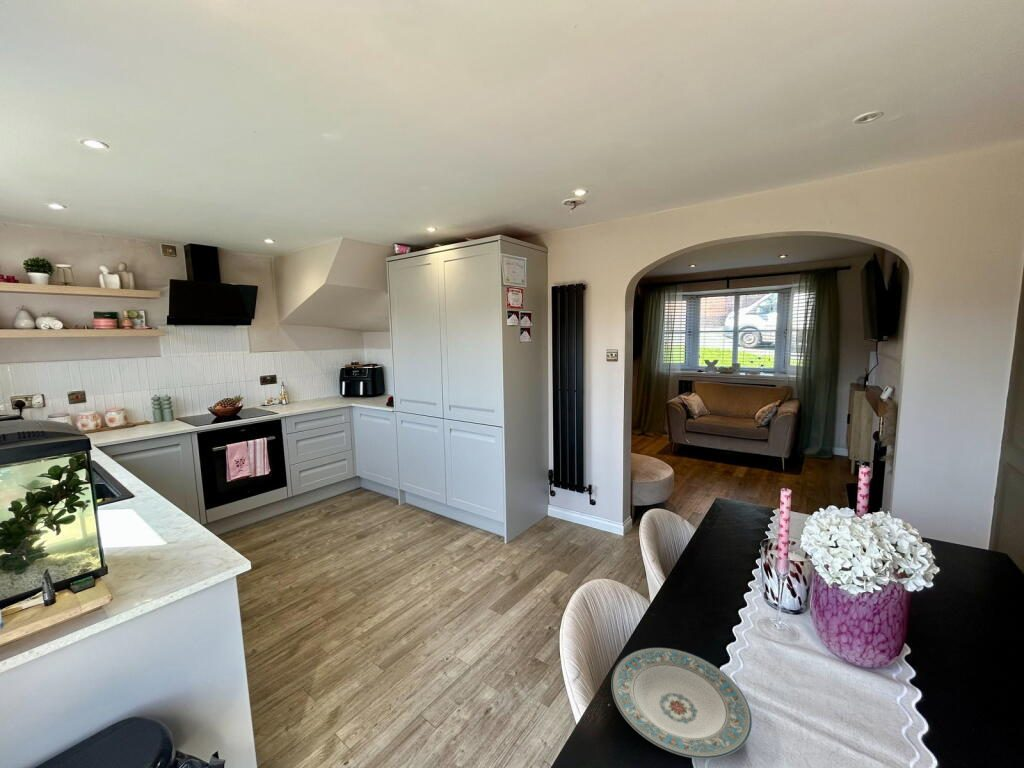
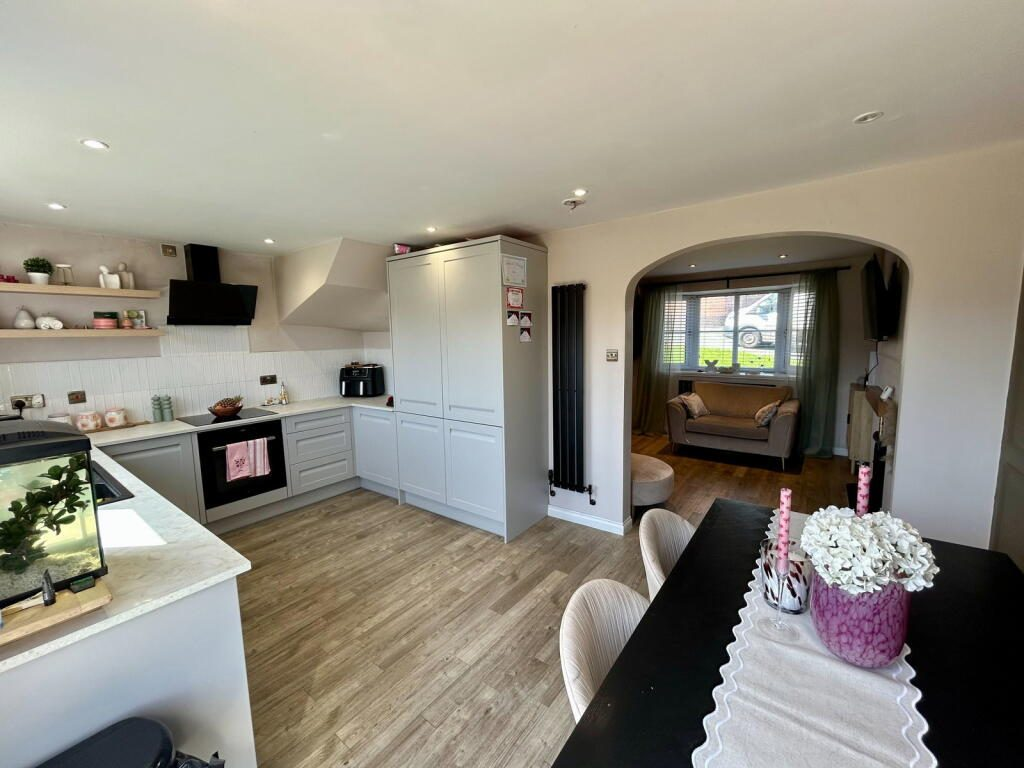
- plate [611,647,753,760]
